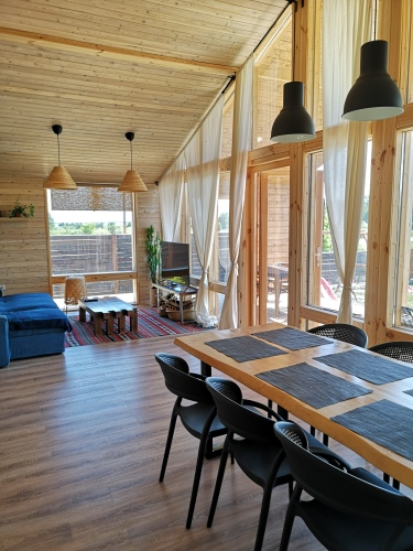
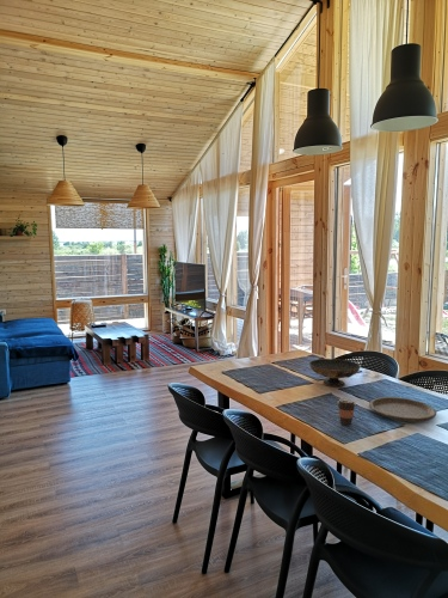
+ plate [368,396,437,422]
+ coffee cup [336,397,357,427]
+ decorative bowl [308,356,362,388]
